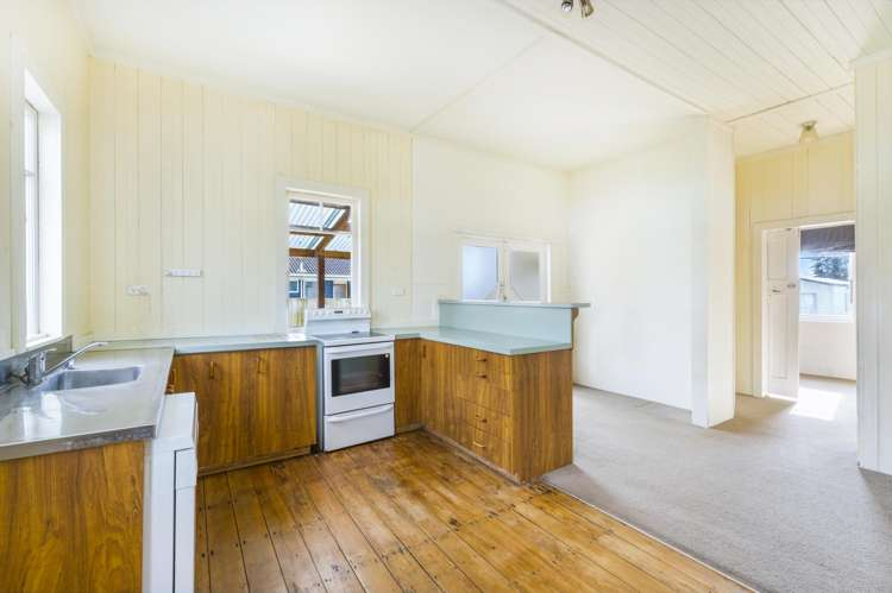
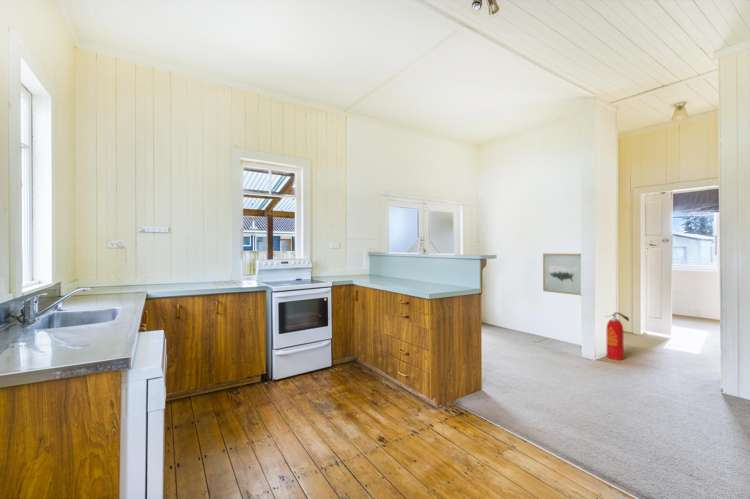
+ fire extinguisher [604,311,630,361]
+ wall art [542,253,582,296]
